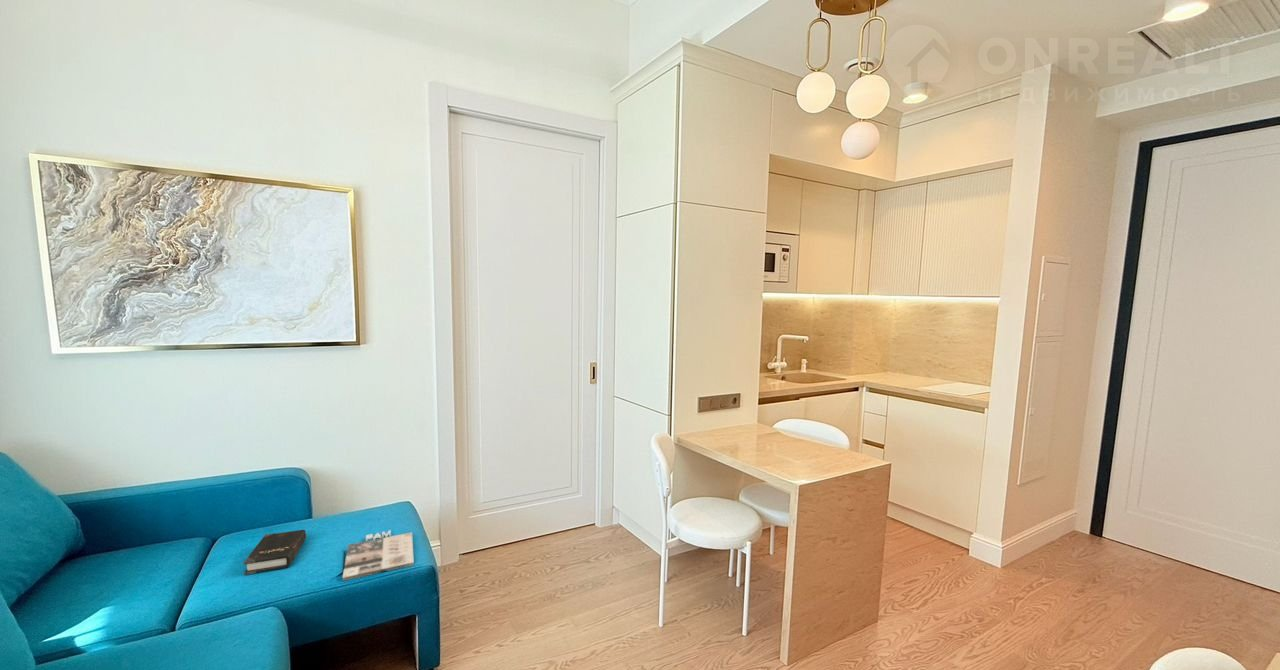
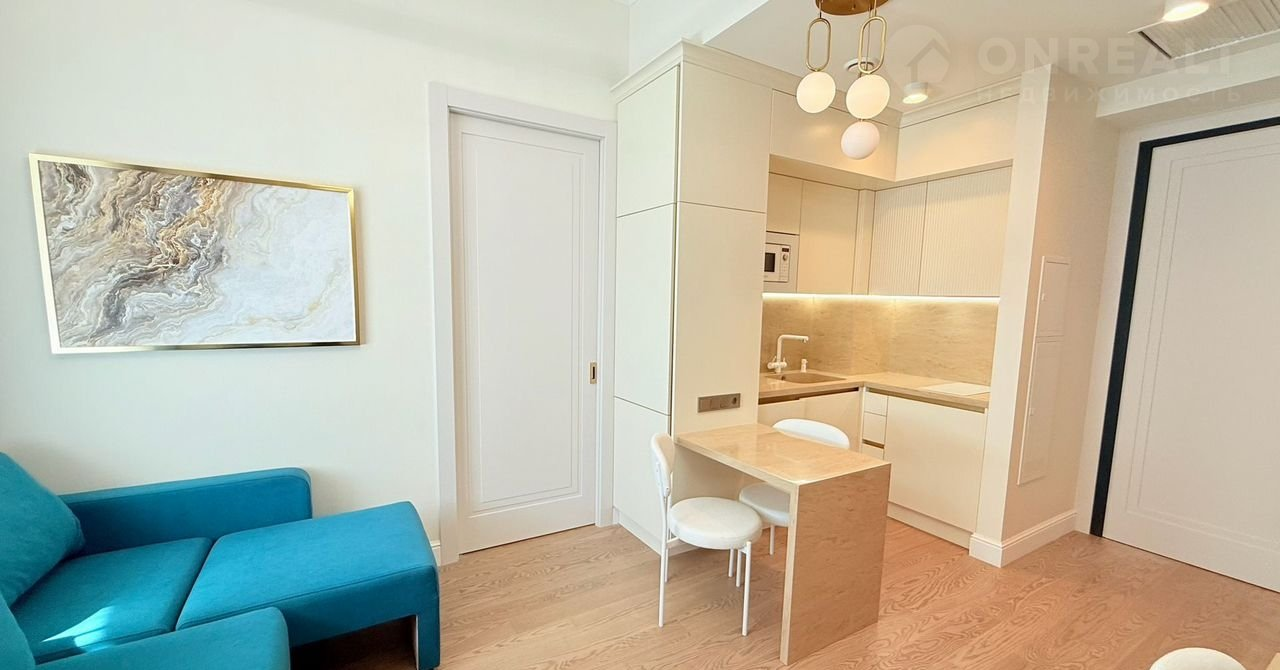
- hardback book [243,529,307,576]
- magazine [342,529,415,582]
